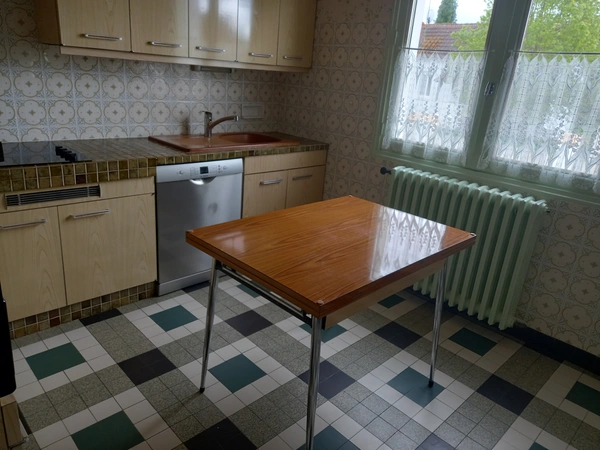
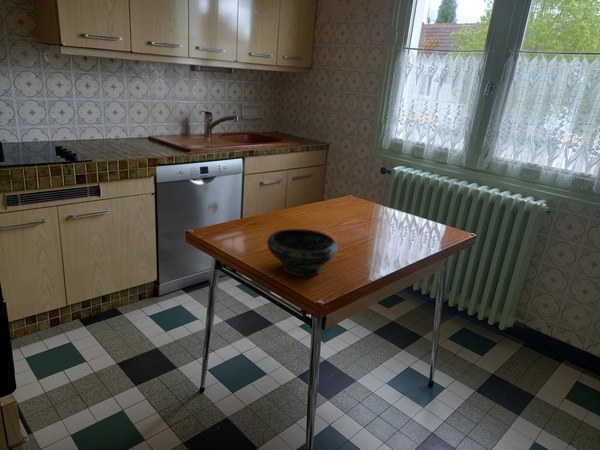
+ bowl [266,228,339,278]
